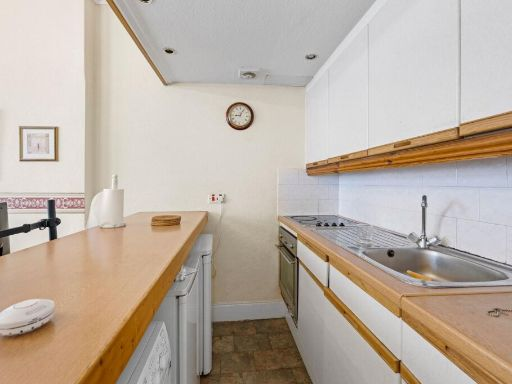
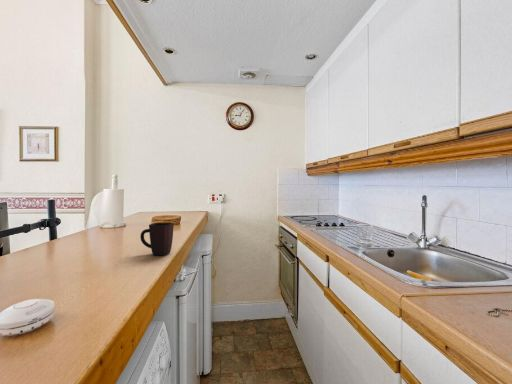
+ mug [139,222,175,256]
